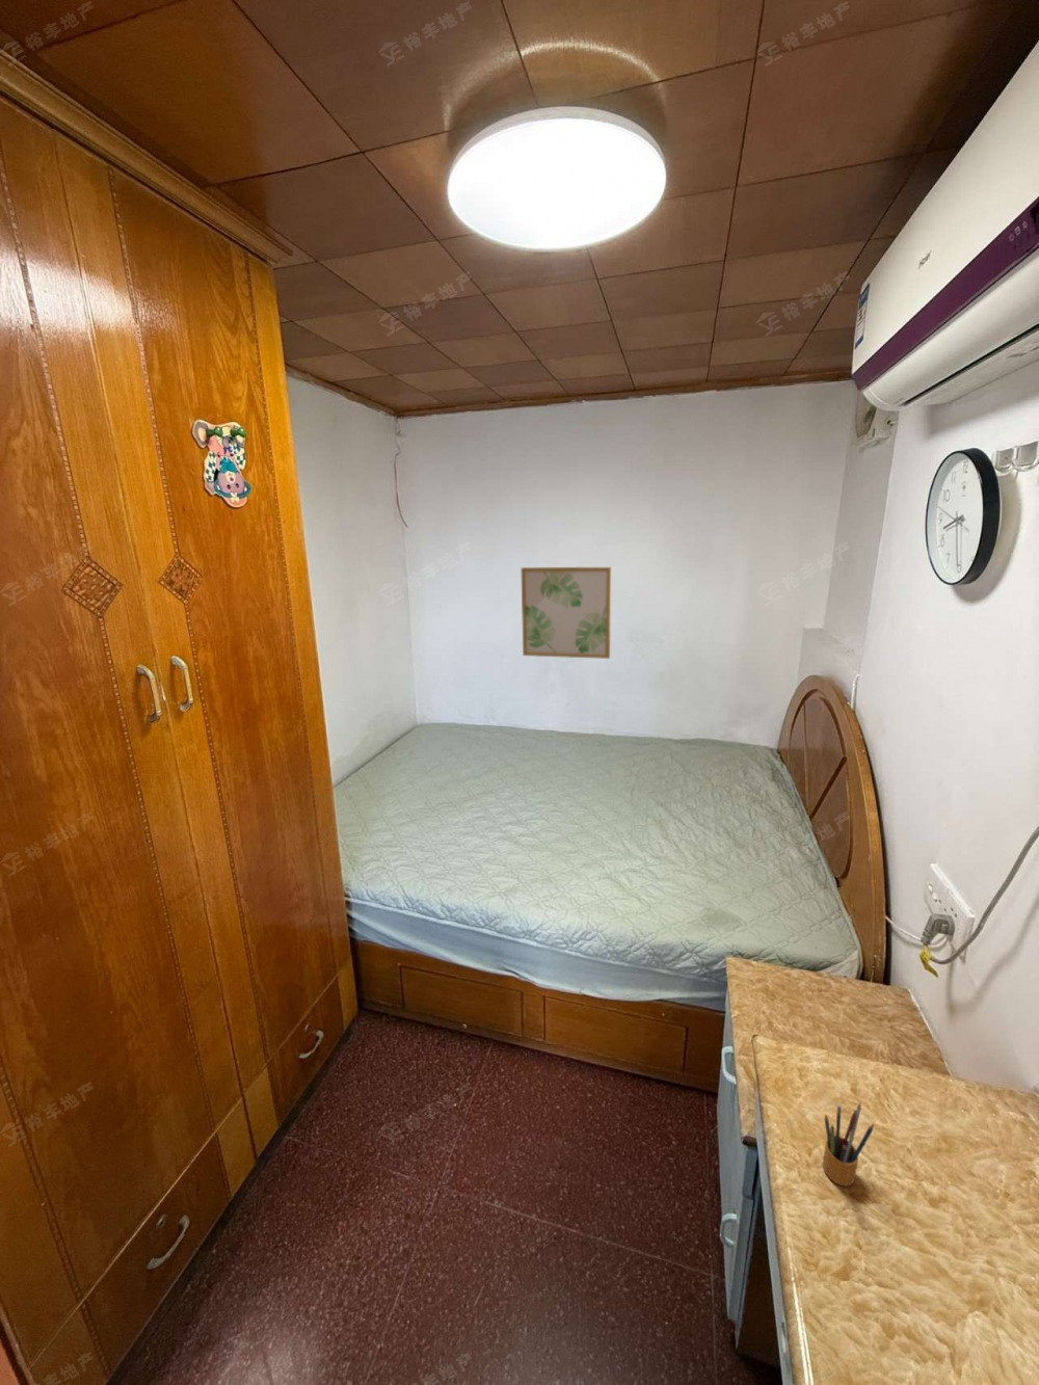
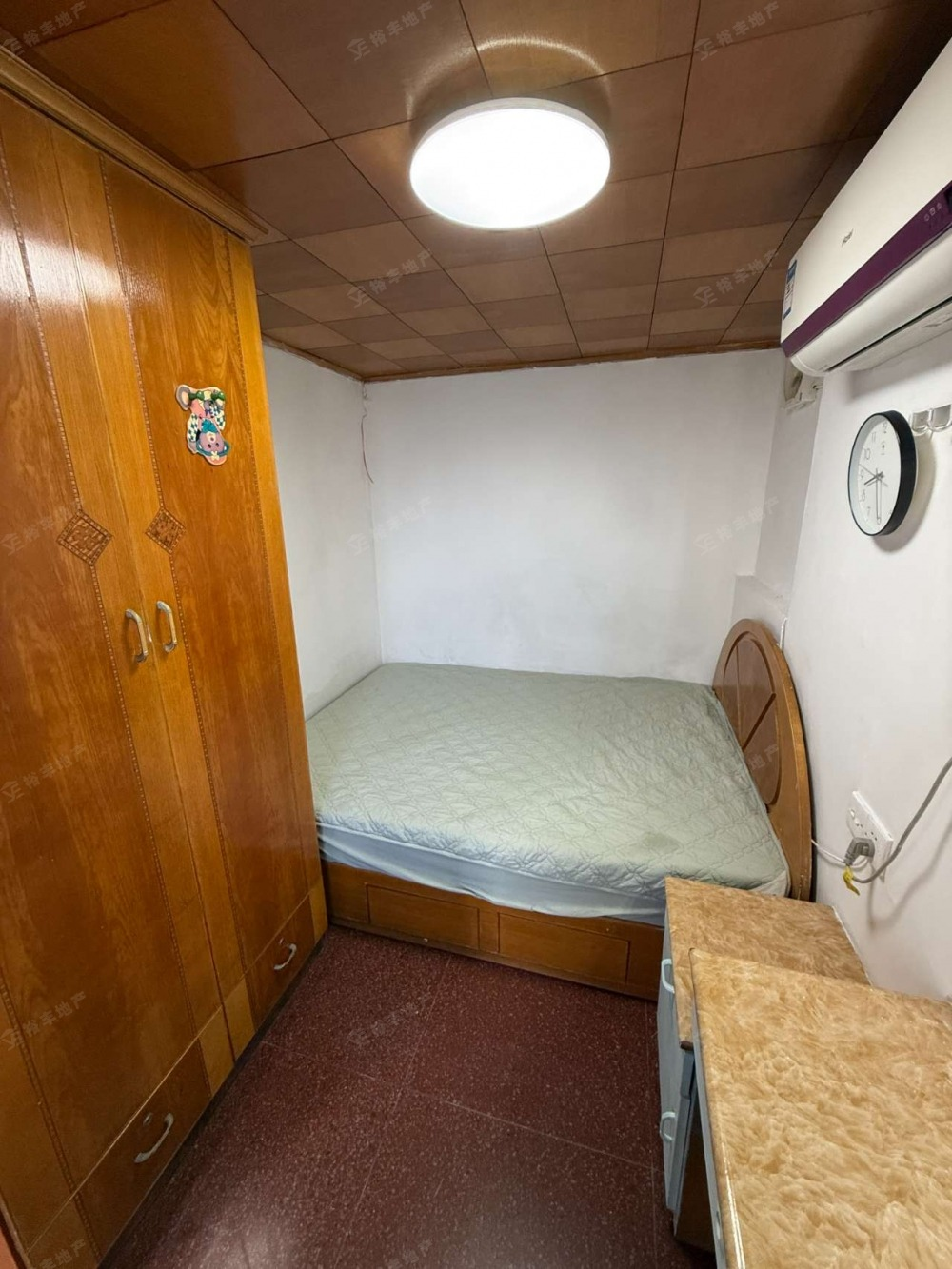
- wall art [521,566,613,660]
- pencil box [822,1102,875,1187]
